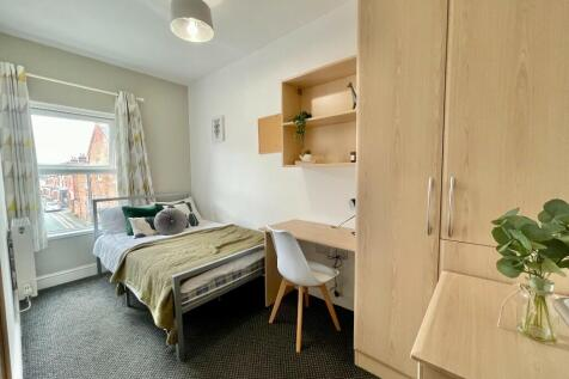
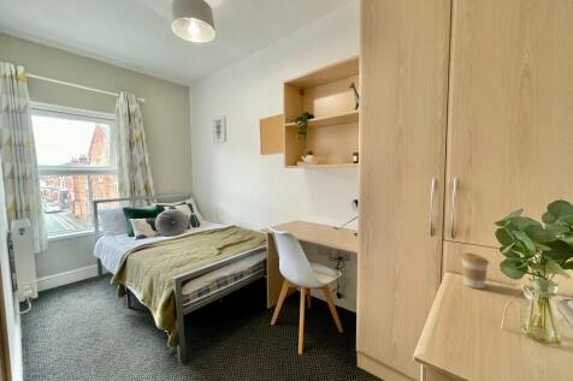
+ coffee cup [460,252,490,290]
